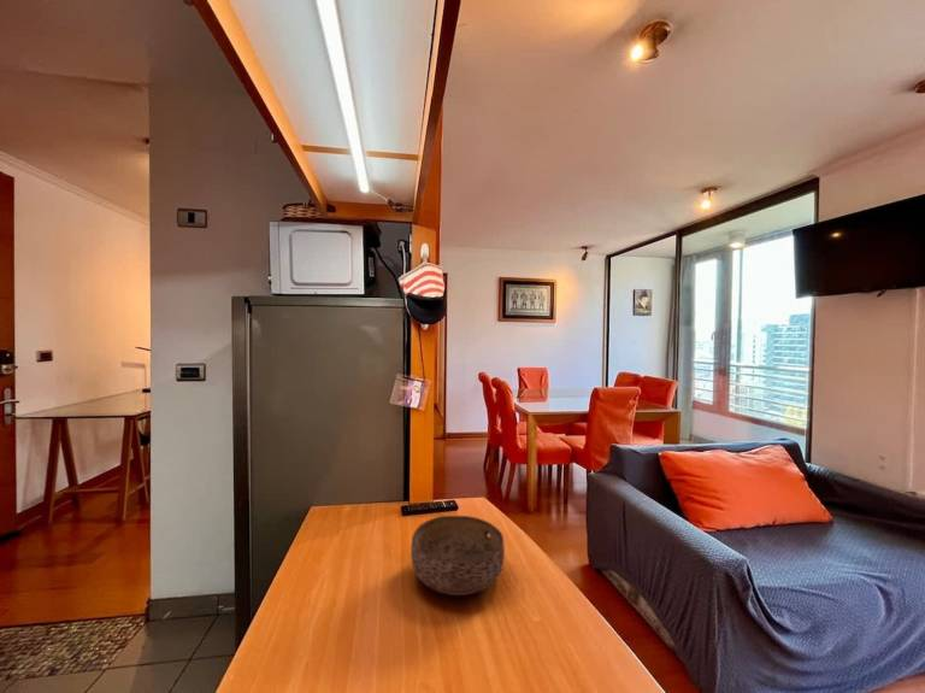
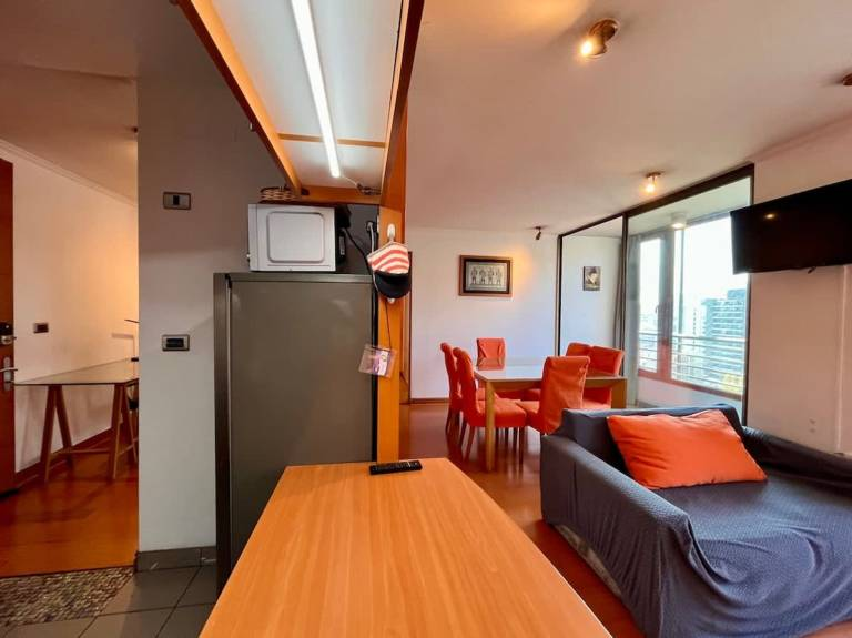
- bowl [410,515,506,597]
